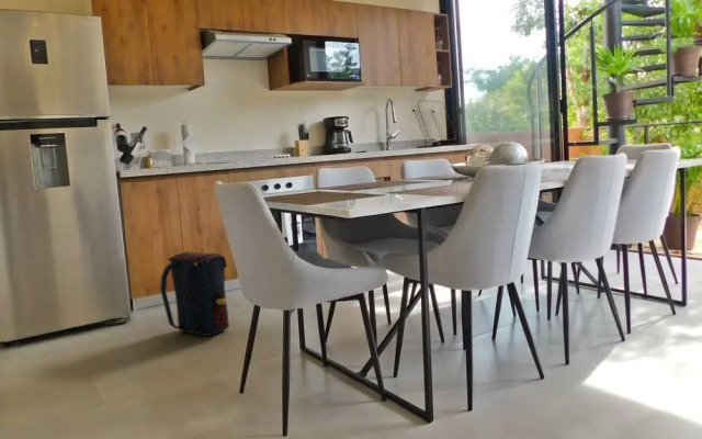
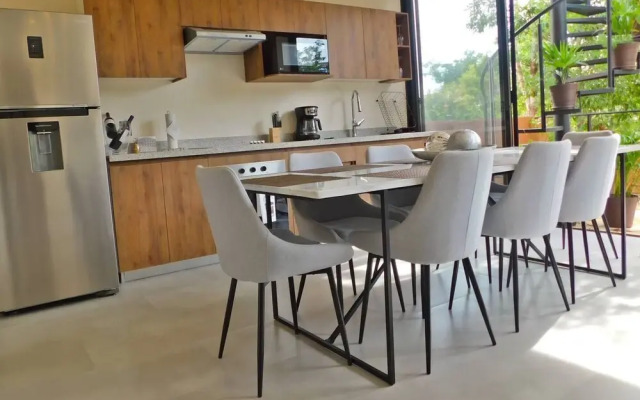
- satchel [159,250,230,337]
